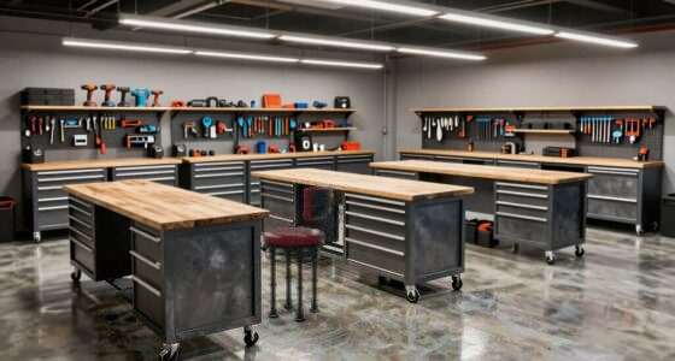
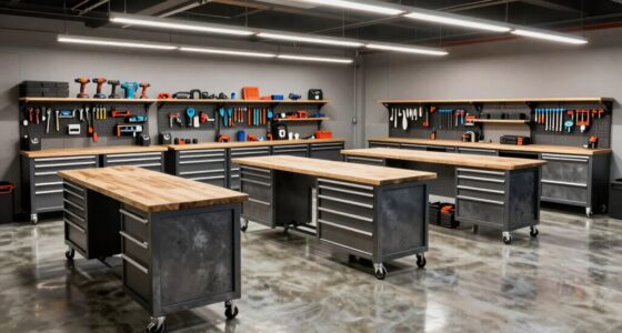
- stool [262,183,344,322]
